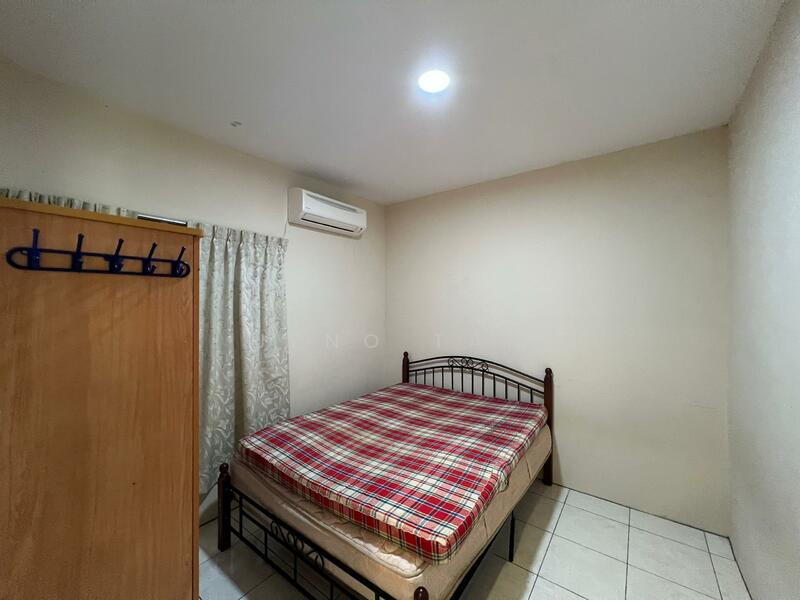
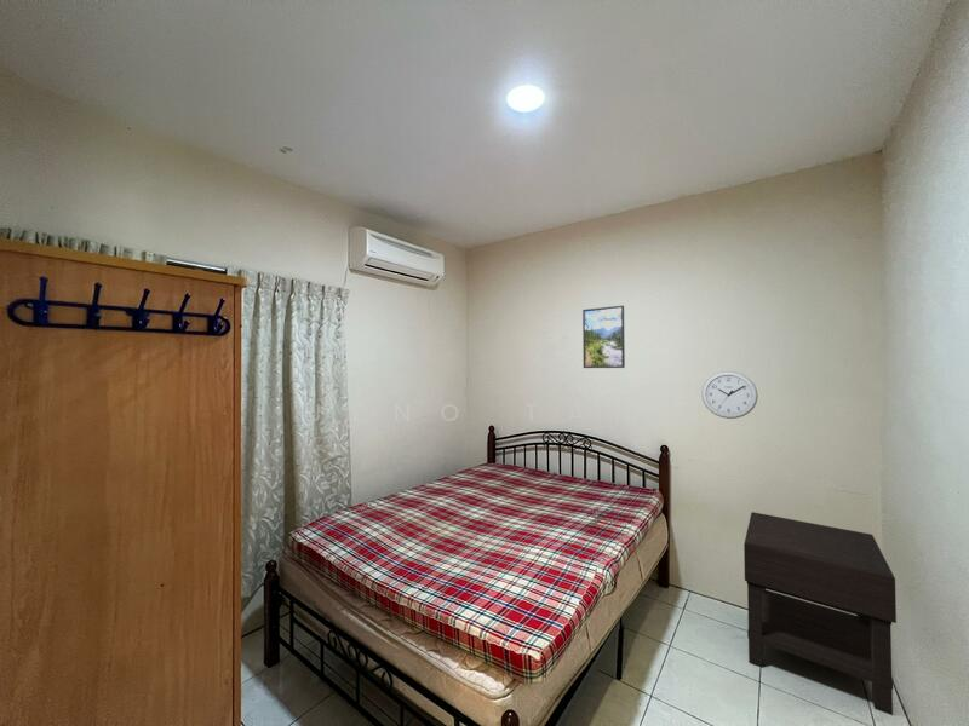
+ nightstand [742,511,898,716]
+ wall clock [700,370,759,420]
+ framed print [581,305,626,369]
